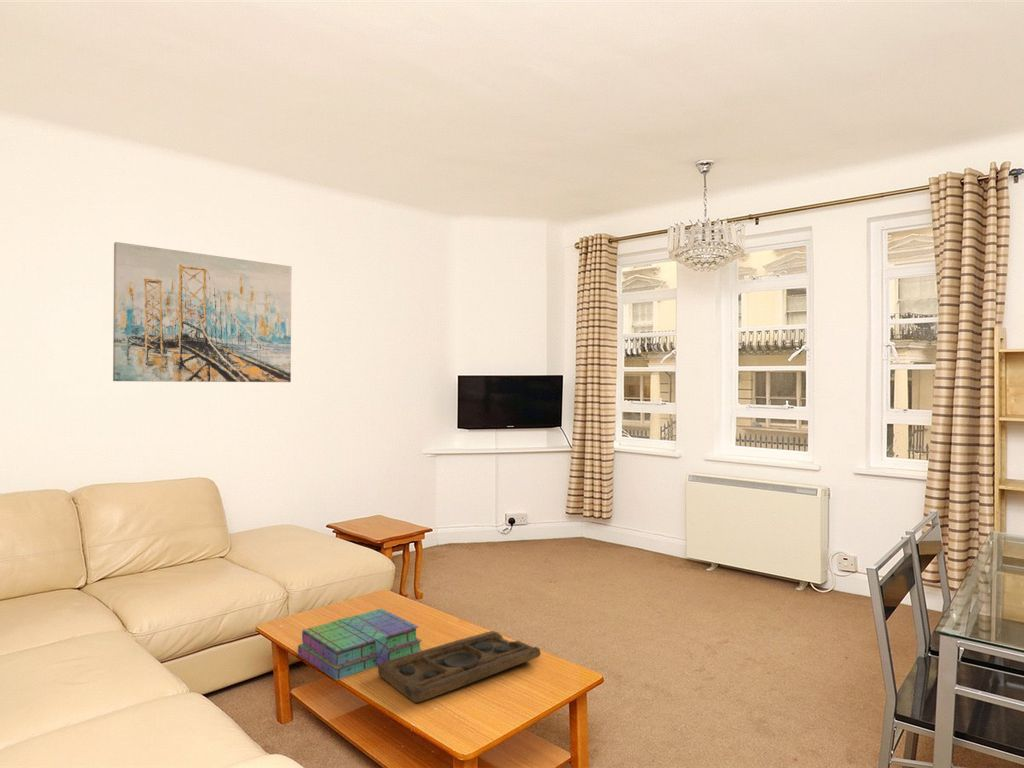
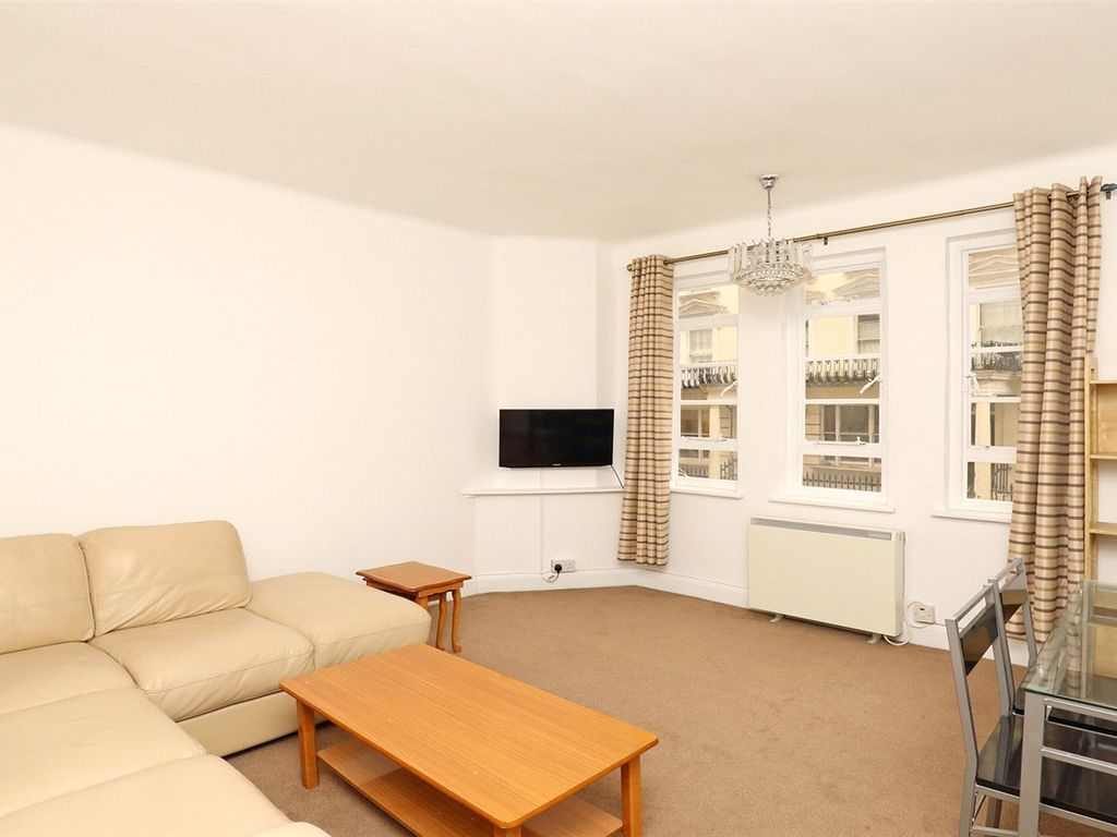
- stack of books [297,608,423,681]
- decorative tray [377,630,541,704]
- wall art [112,241,293,383]
